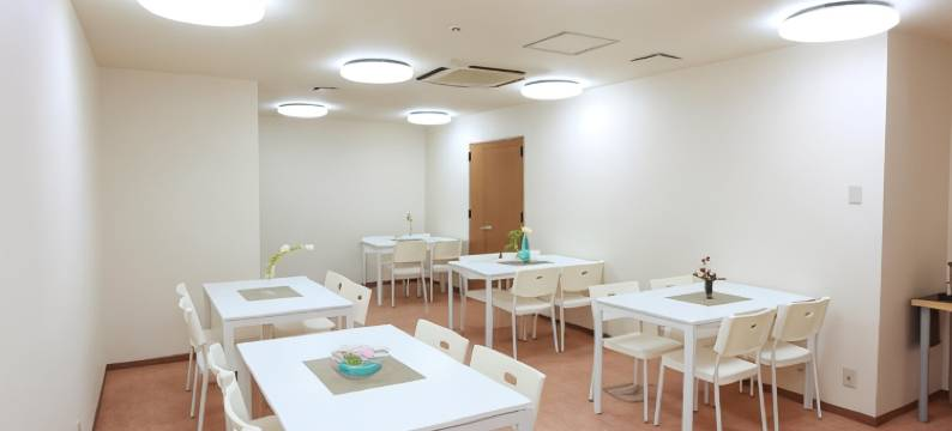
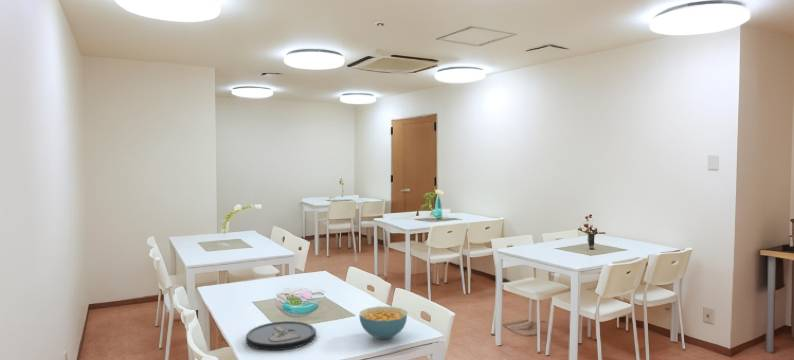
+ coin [245,320,317,351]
+ cereal bowl [358,305,408,340]
